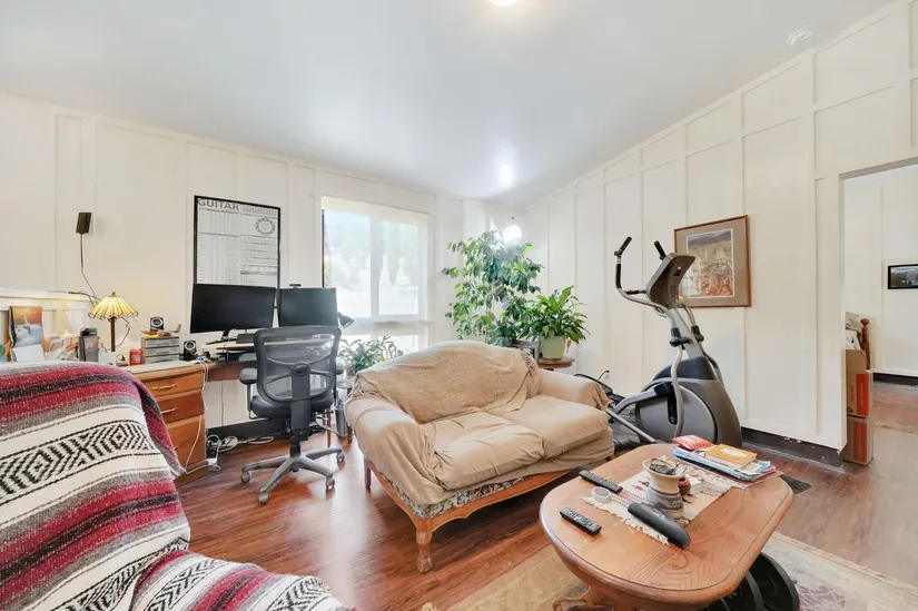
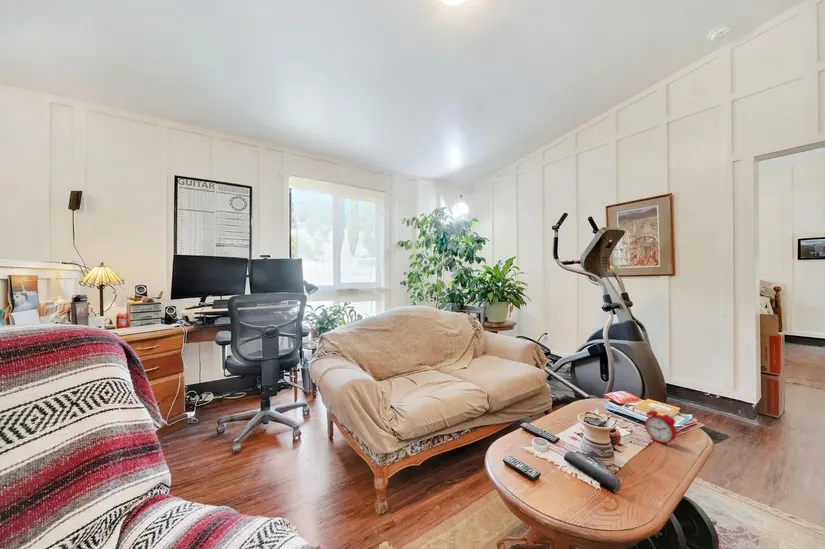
+ alarm clock [644,406,678,447]
